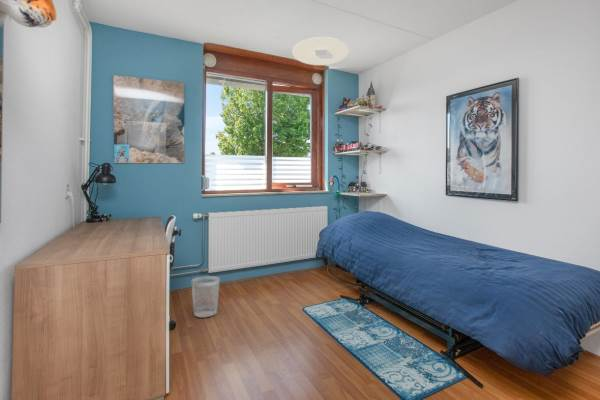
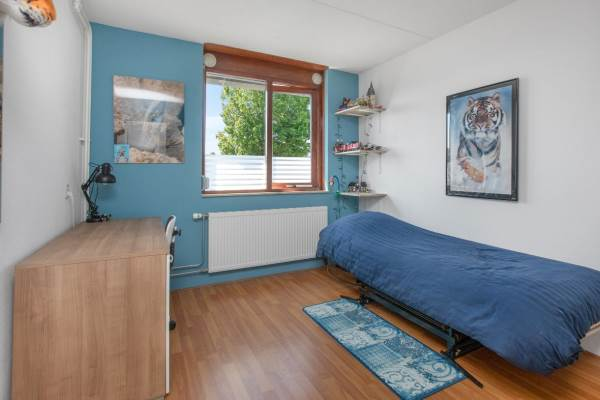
- ceiling light [291,36,350,66]
- wastebasket [190,275,221,318]
